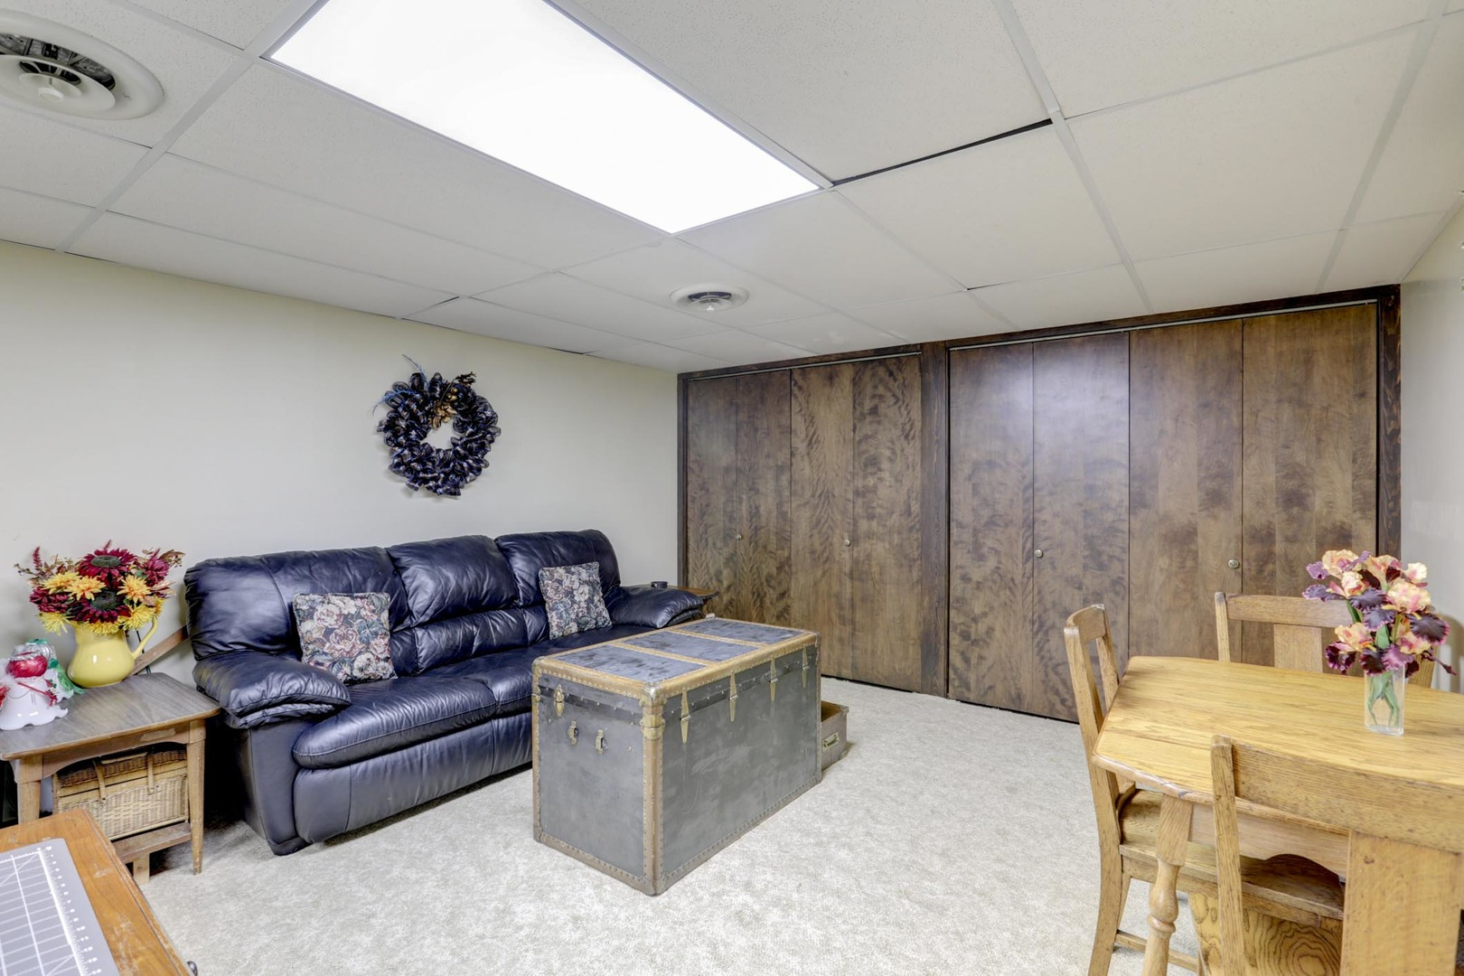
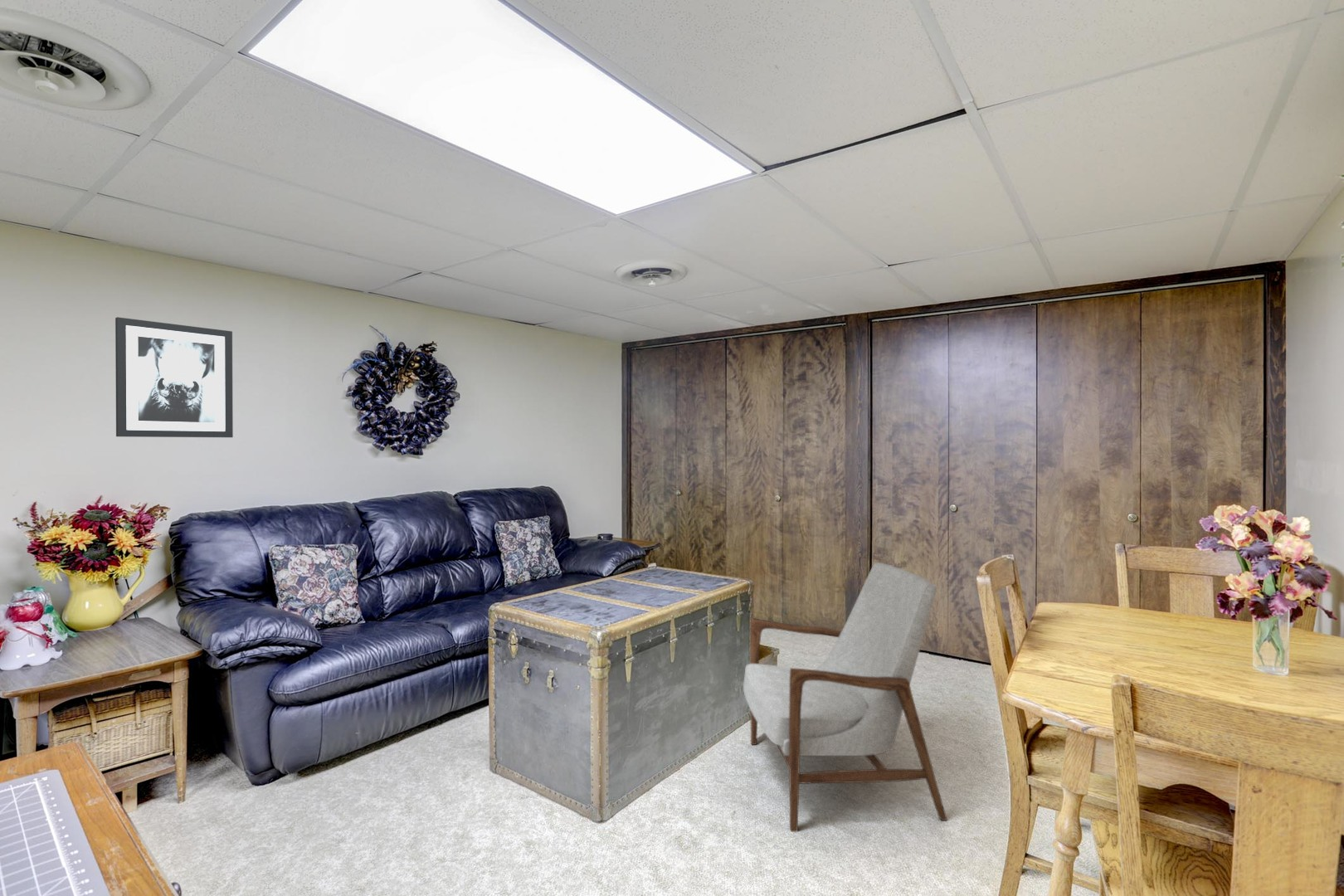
+ armchair [743,562,948,833]
+ wall art [114,316,234,438]
